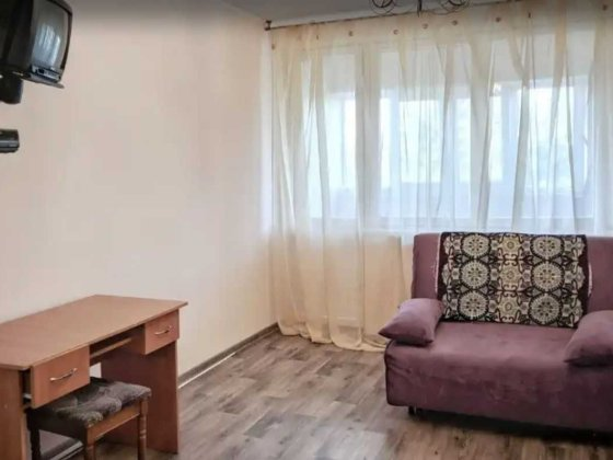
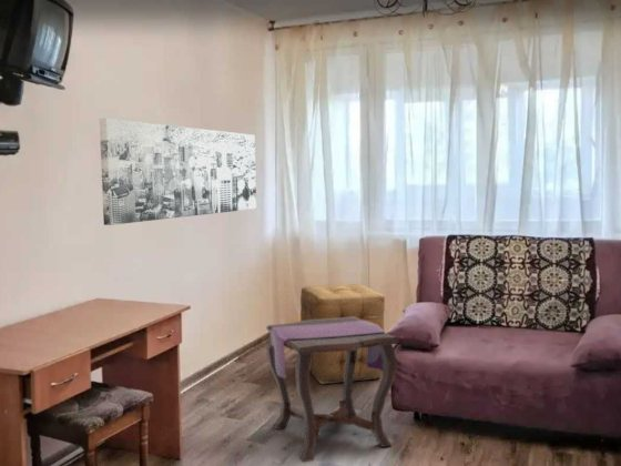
+ ottoman [299,283,386,385]
+ wall art [99,118,257,226]
+ side table [265,317,400,463]
